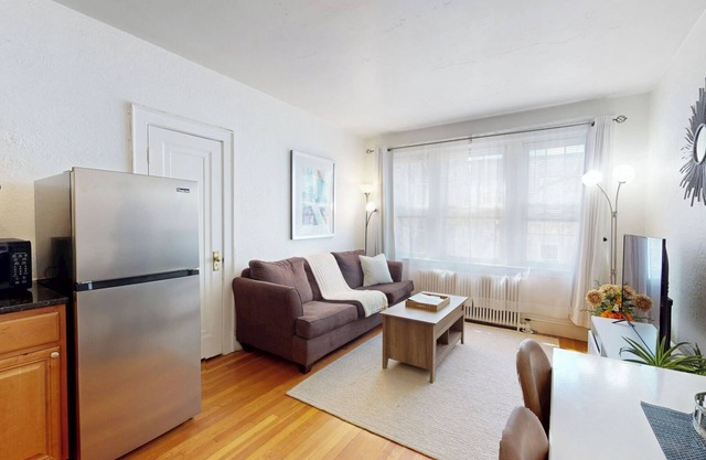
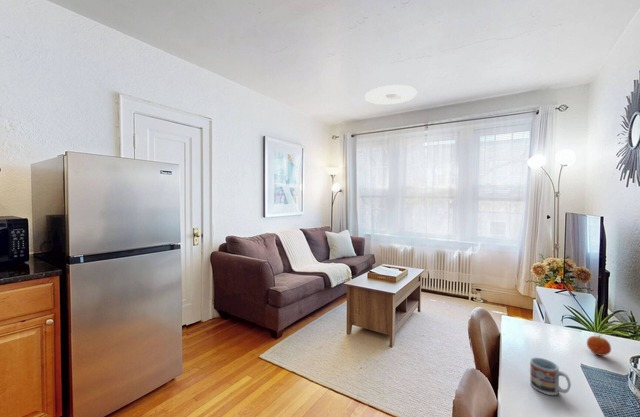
+ fruit [586,334,612,357]
+ cup [529,357,572,396]
+ ceiling light [364,84,418,106]
